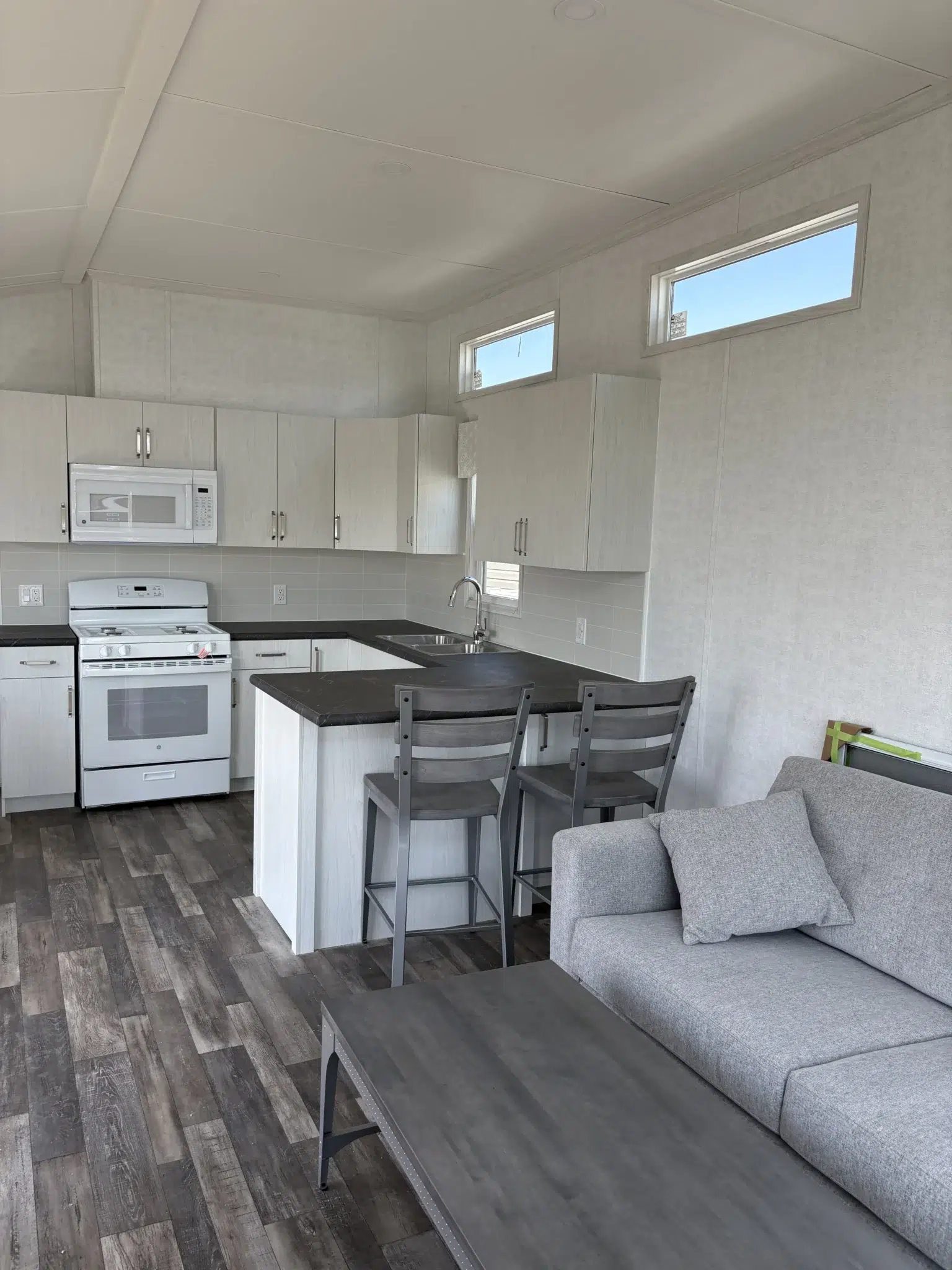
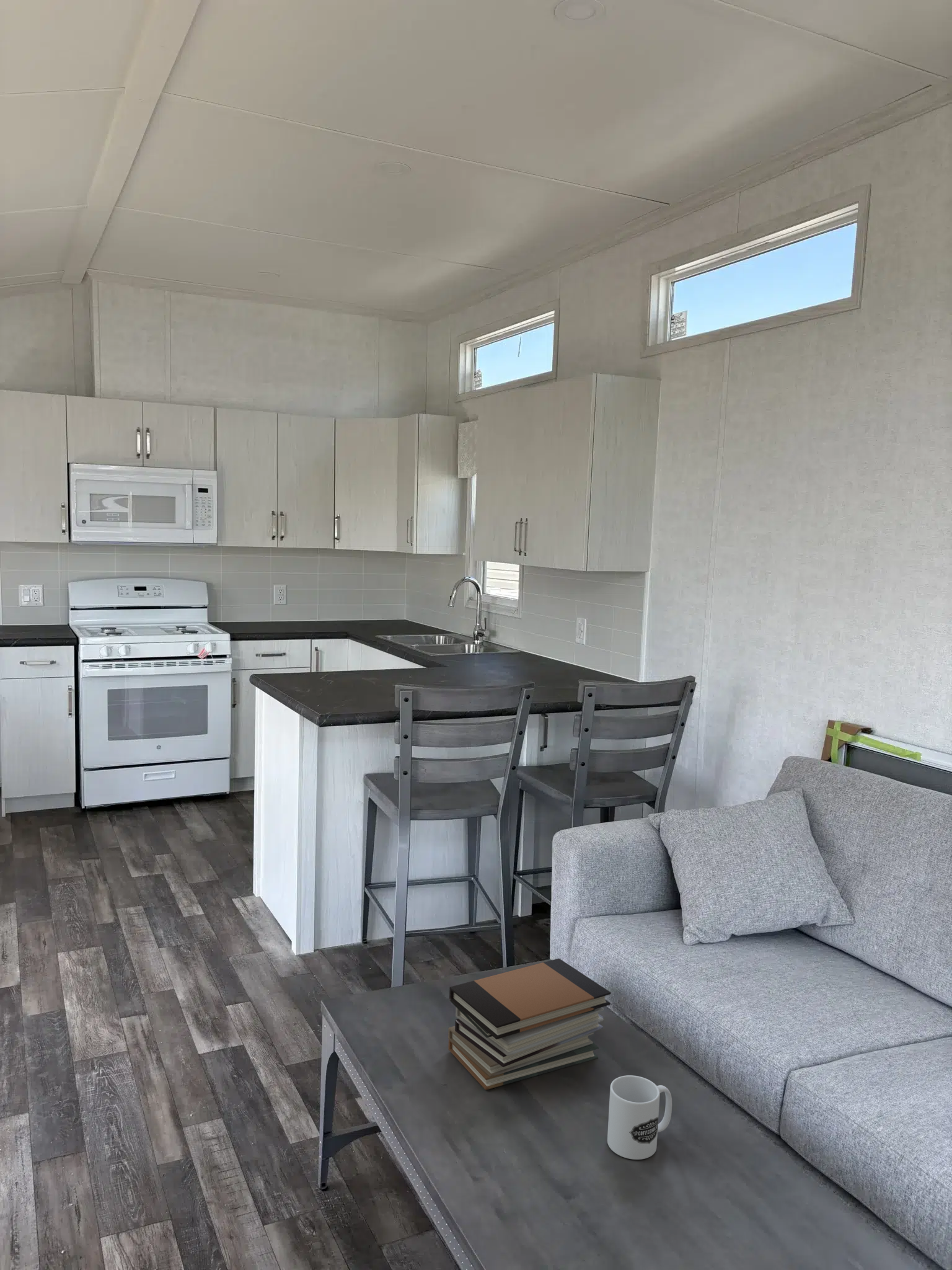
+ mug [607,1075,672,1160]
+ book stack [447,957,612,1091]
